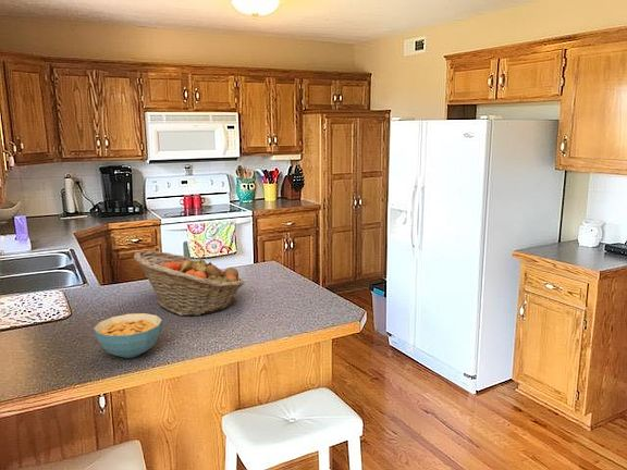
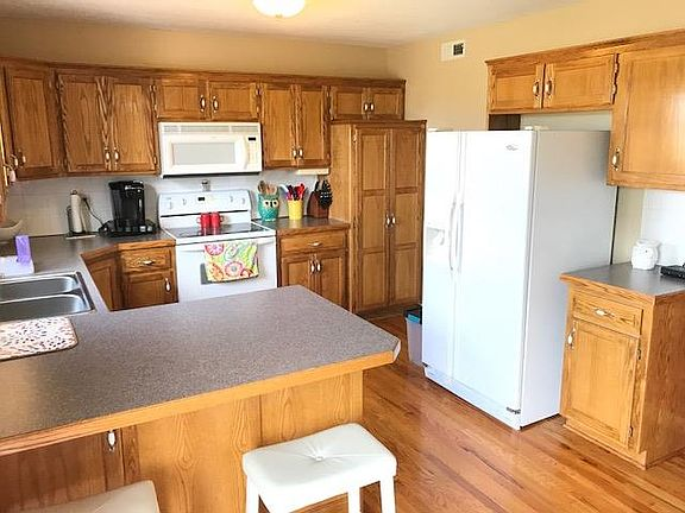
- fruit basket [133,250,245,317]
- cereal bowl [93,312,163,359]
